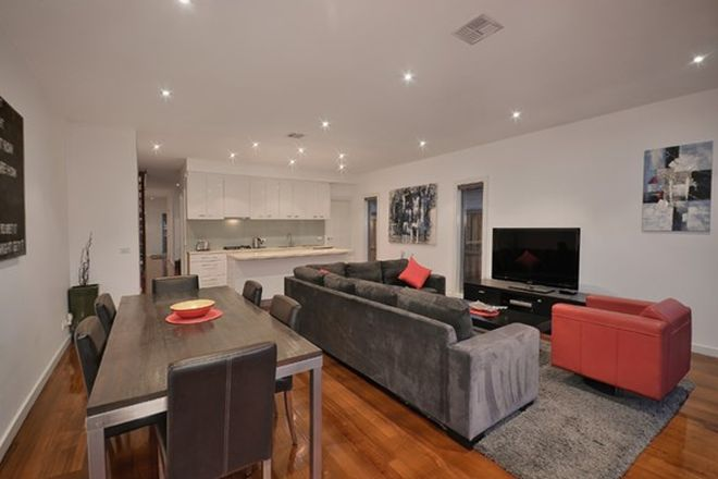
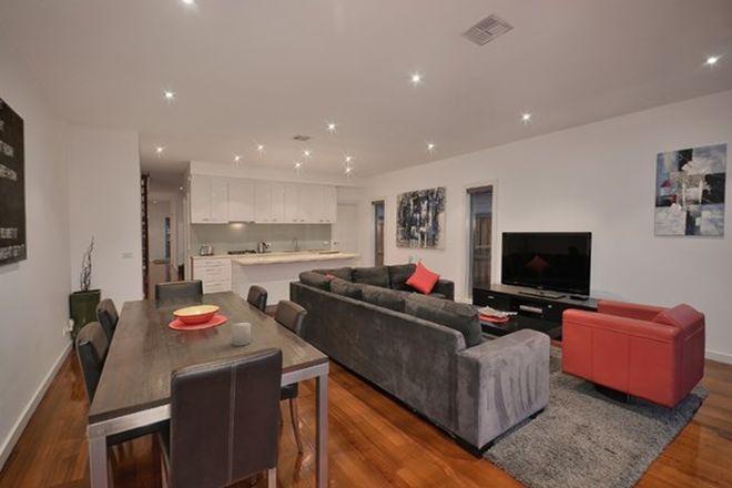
+ candle [231,322,252,347]
